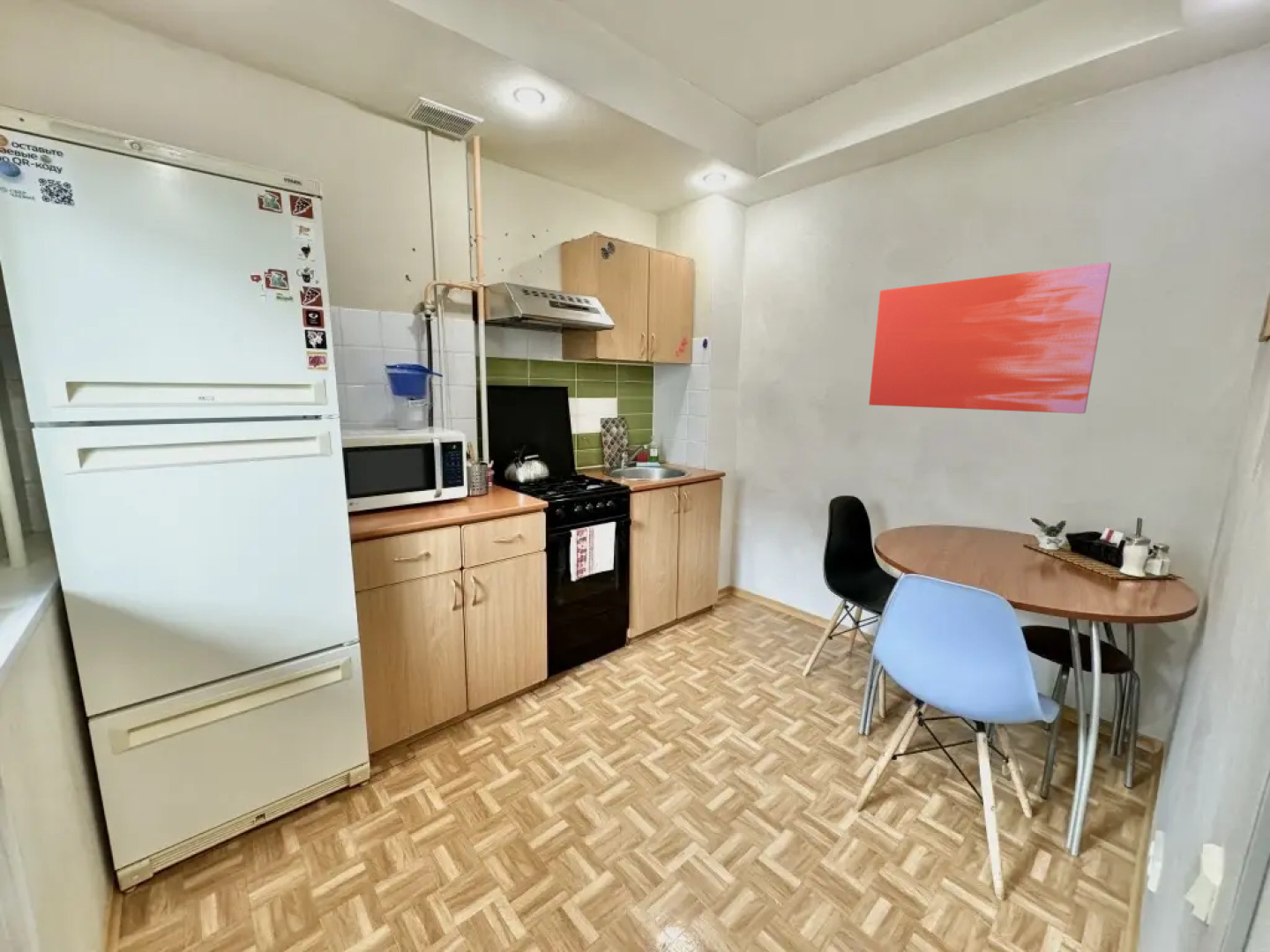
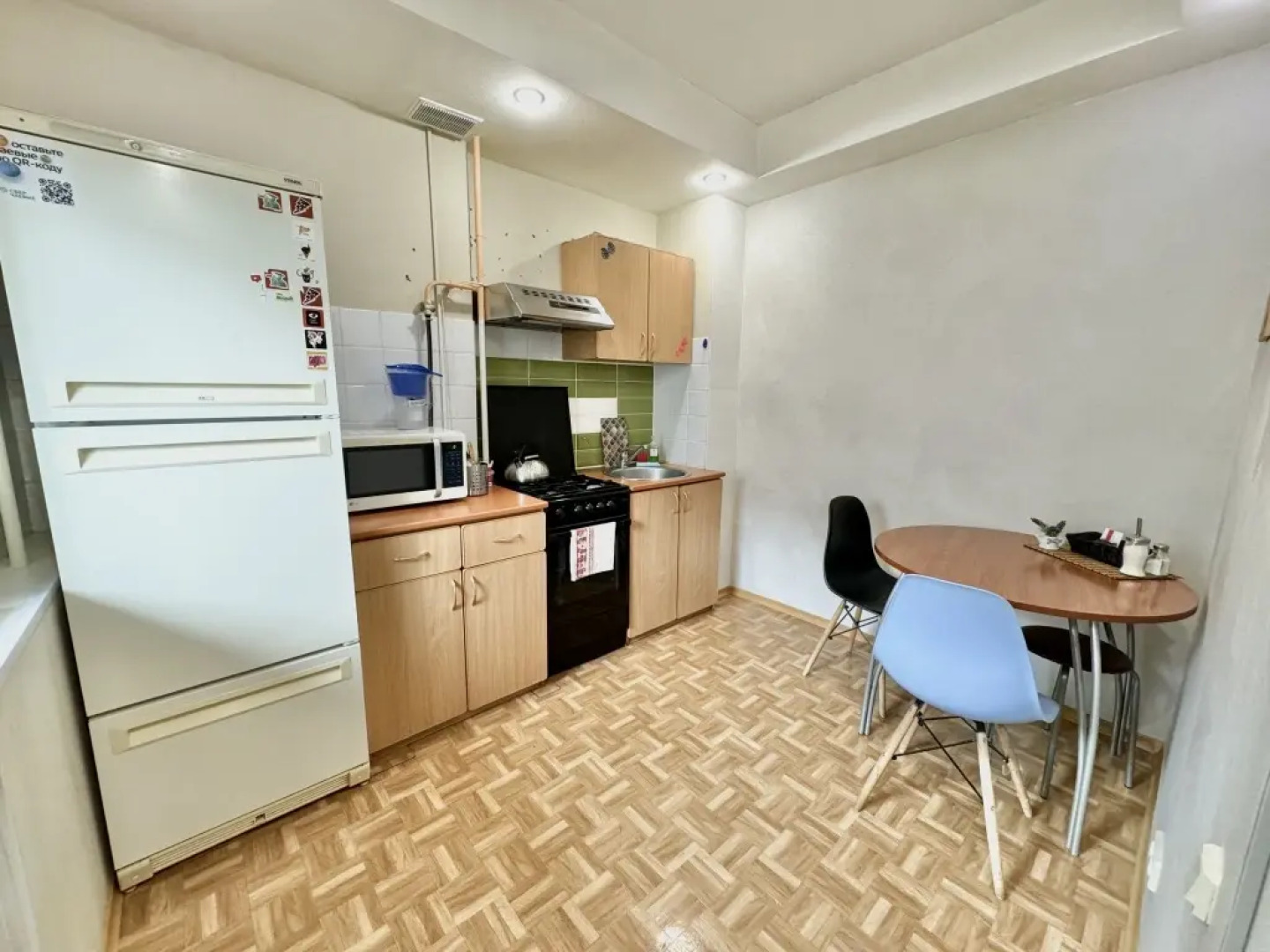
- wall art [868,262,1112,414]
